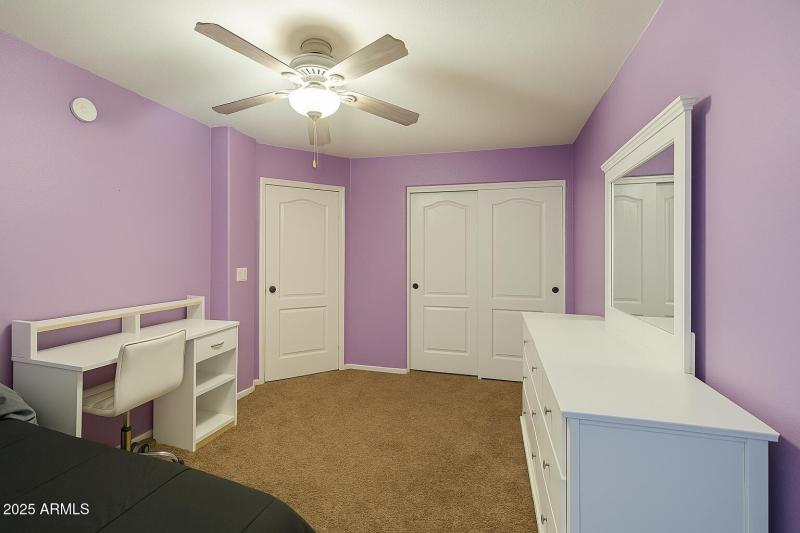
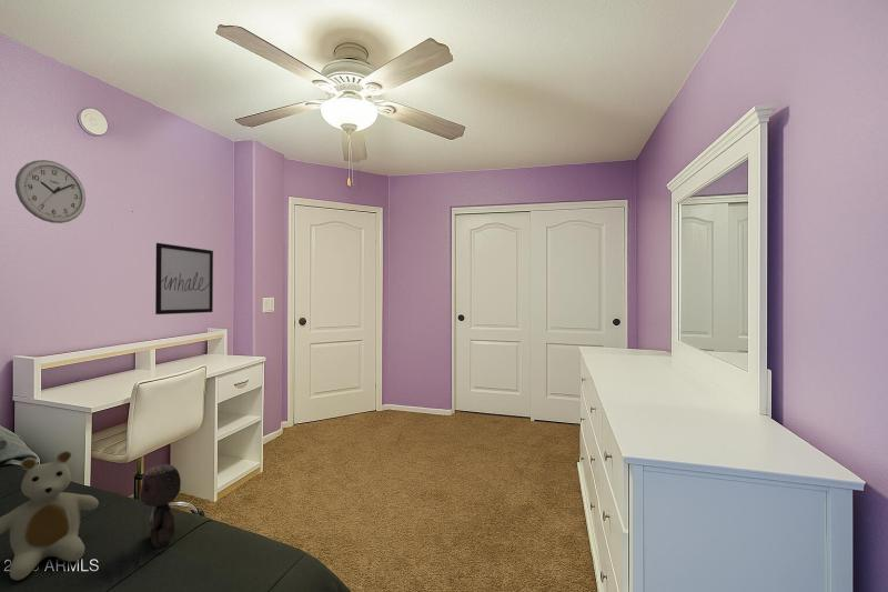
+ wall clock [14,159,87,224]
+ stuffed bear [0,450,100,581]
+ wall art [154,242,214,315]
+ stuffed toy [139,463,182,551]
